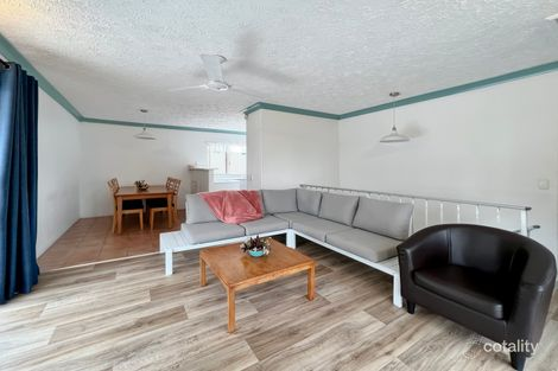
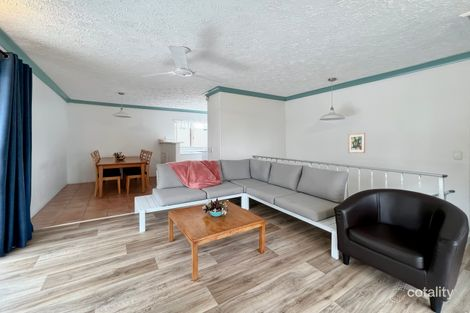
+ wall art [347,132,366,154]
